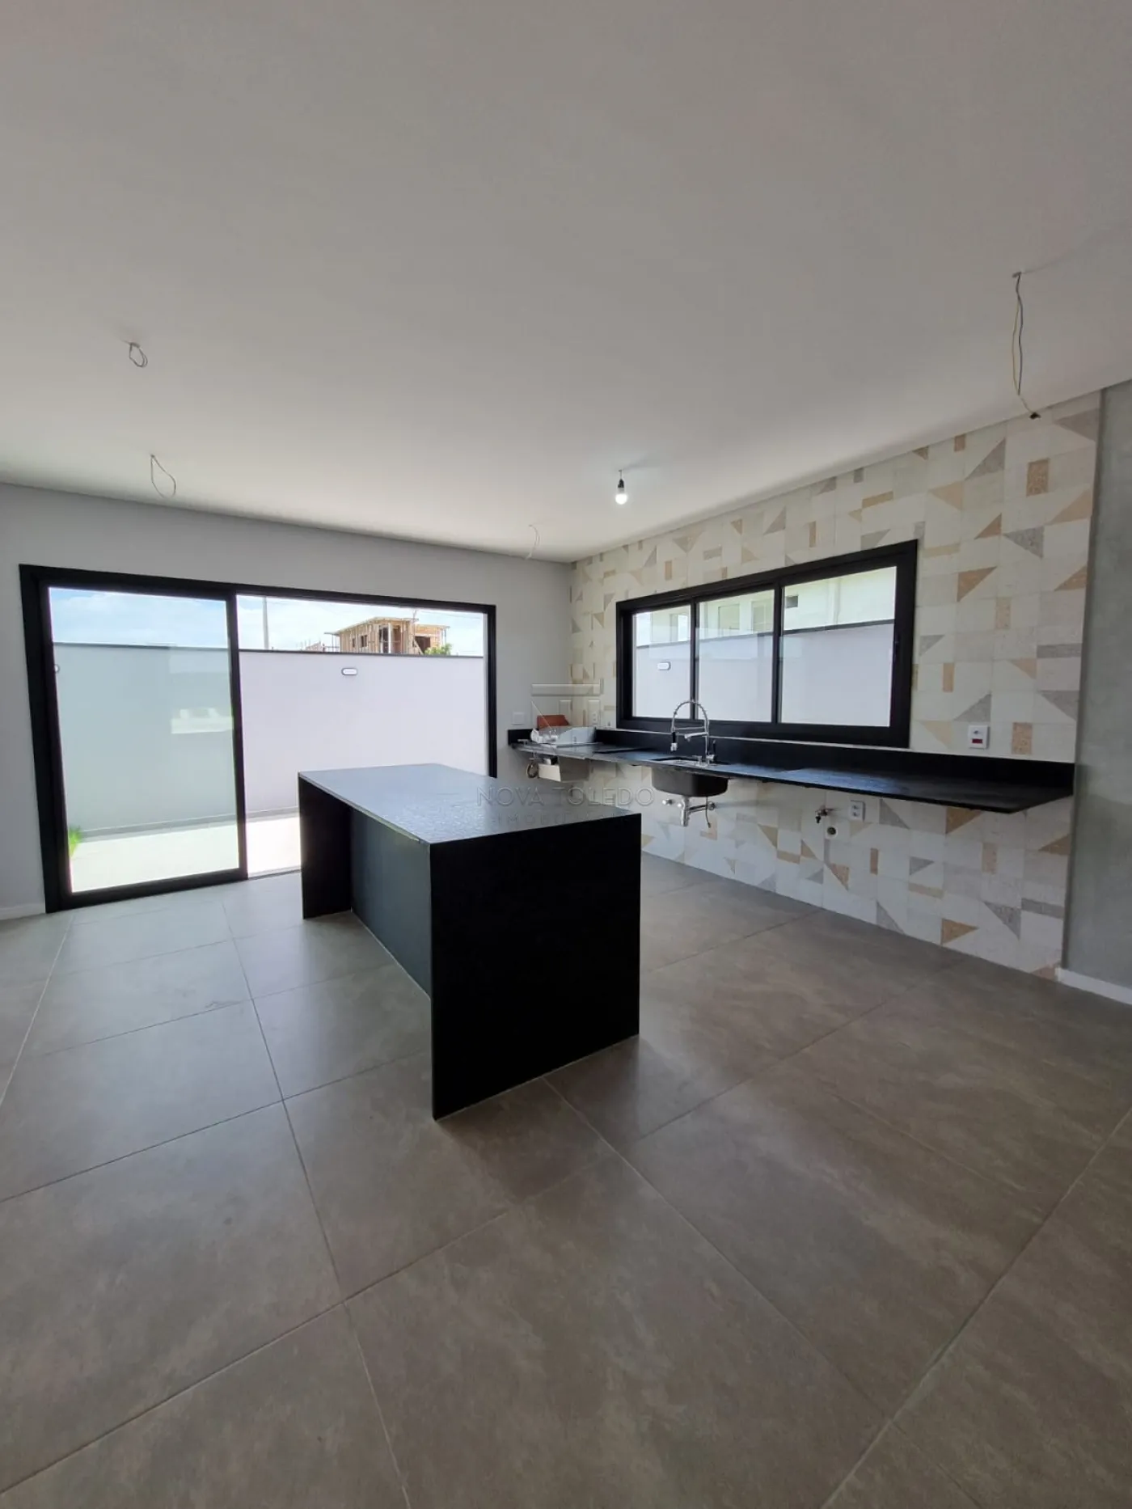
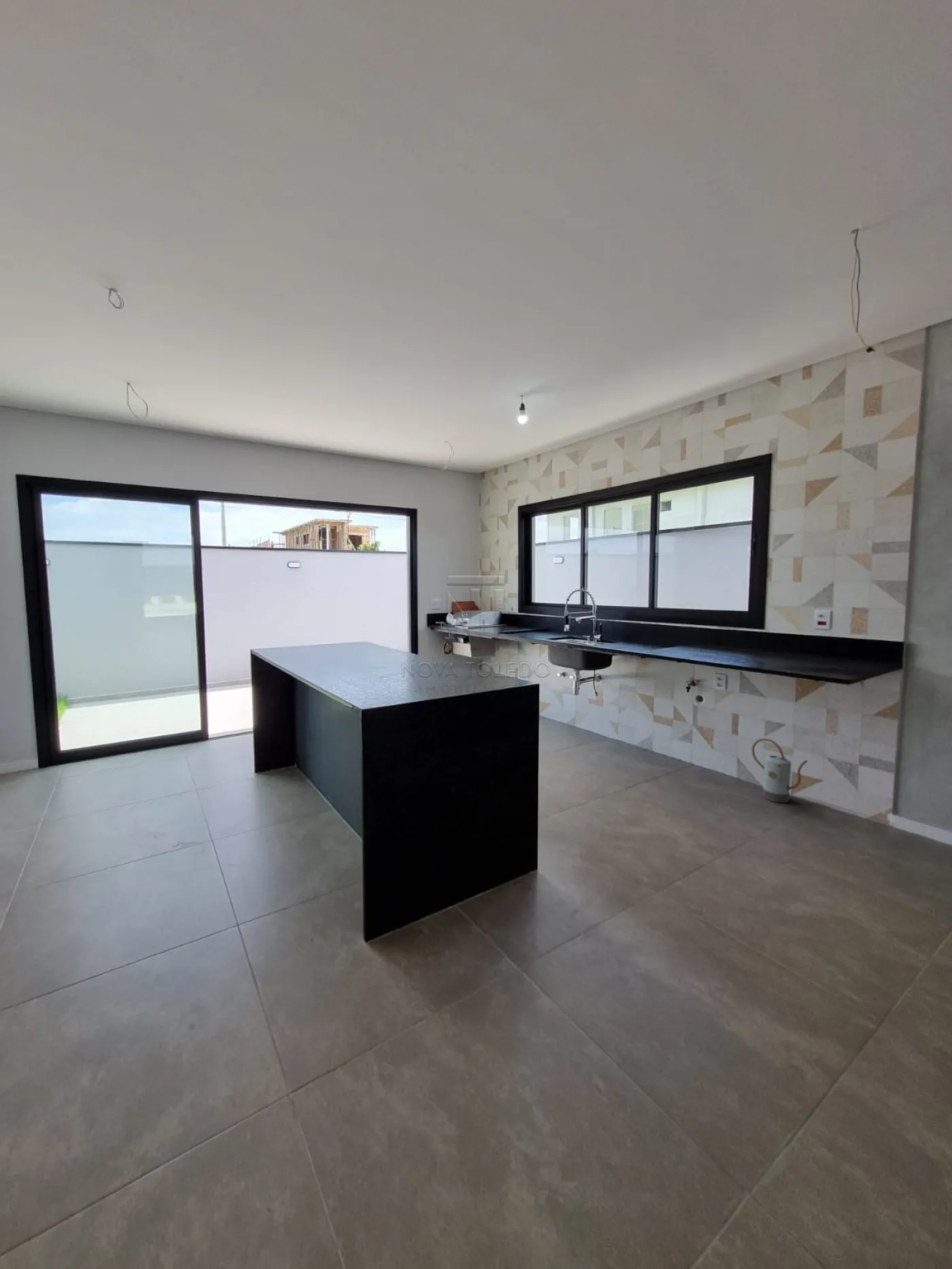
+ watering can [751,738,809,803]
